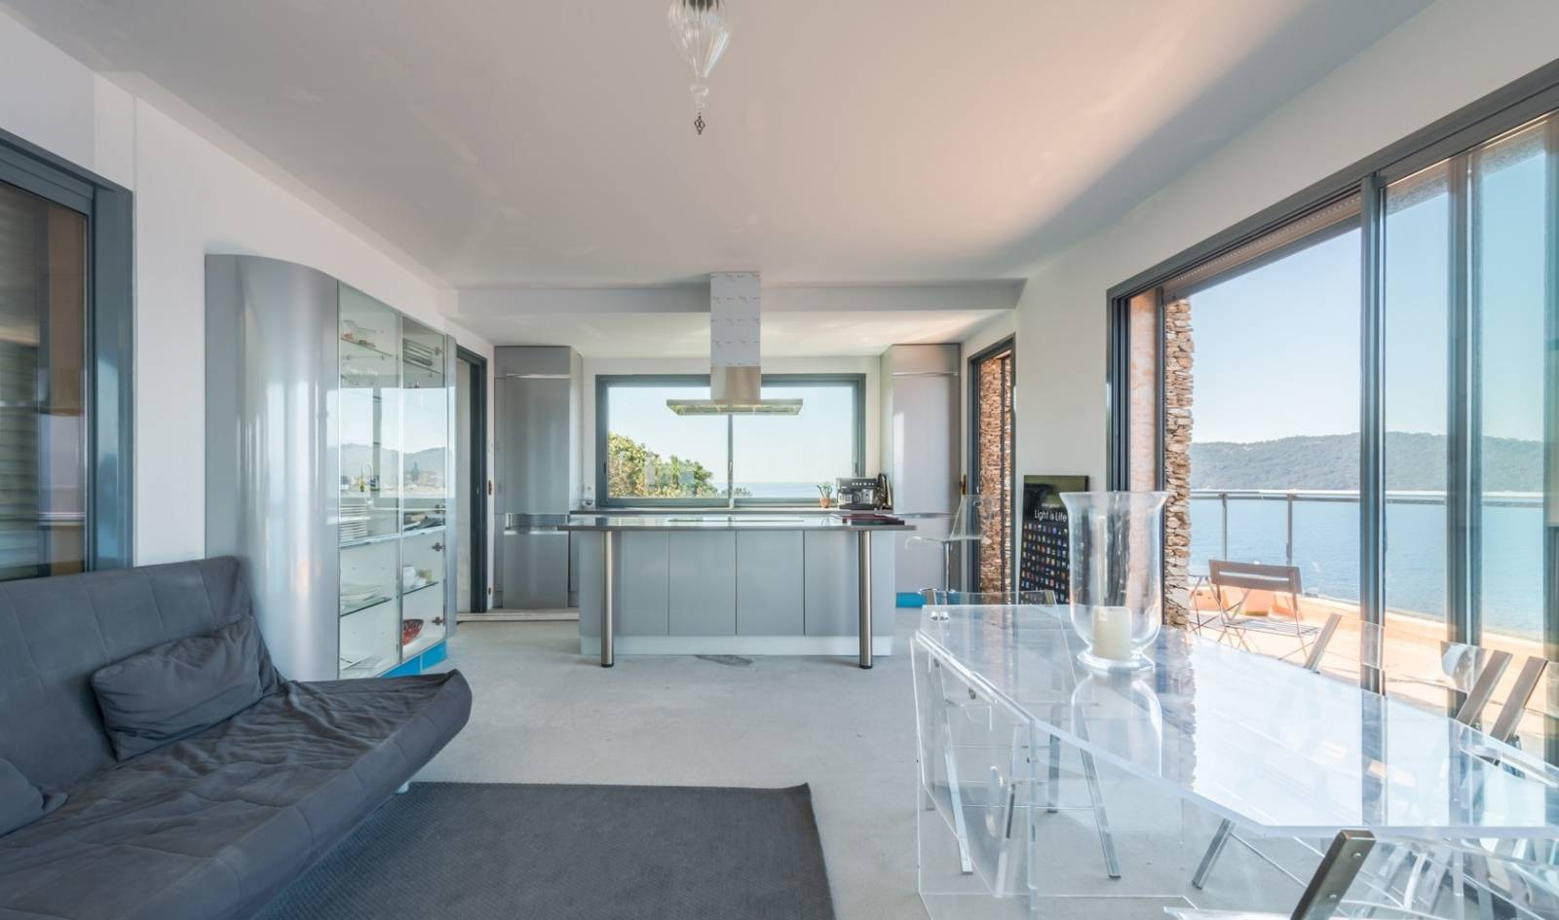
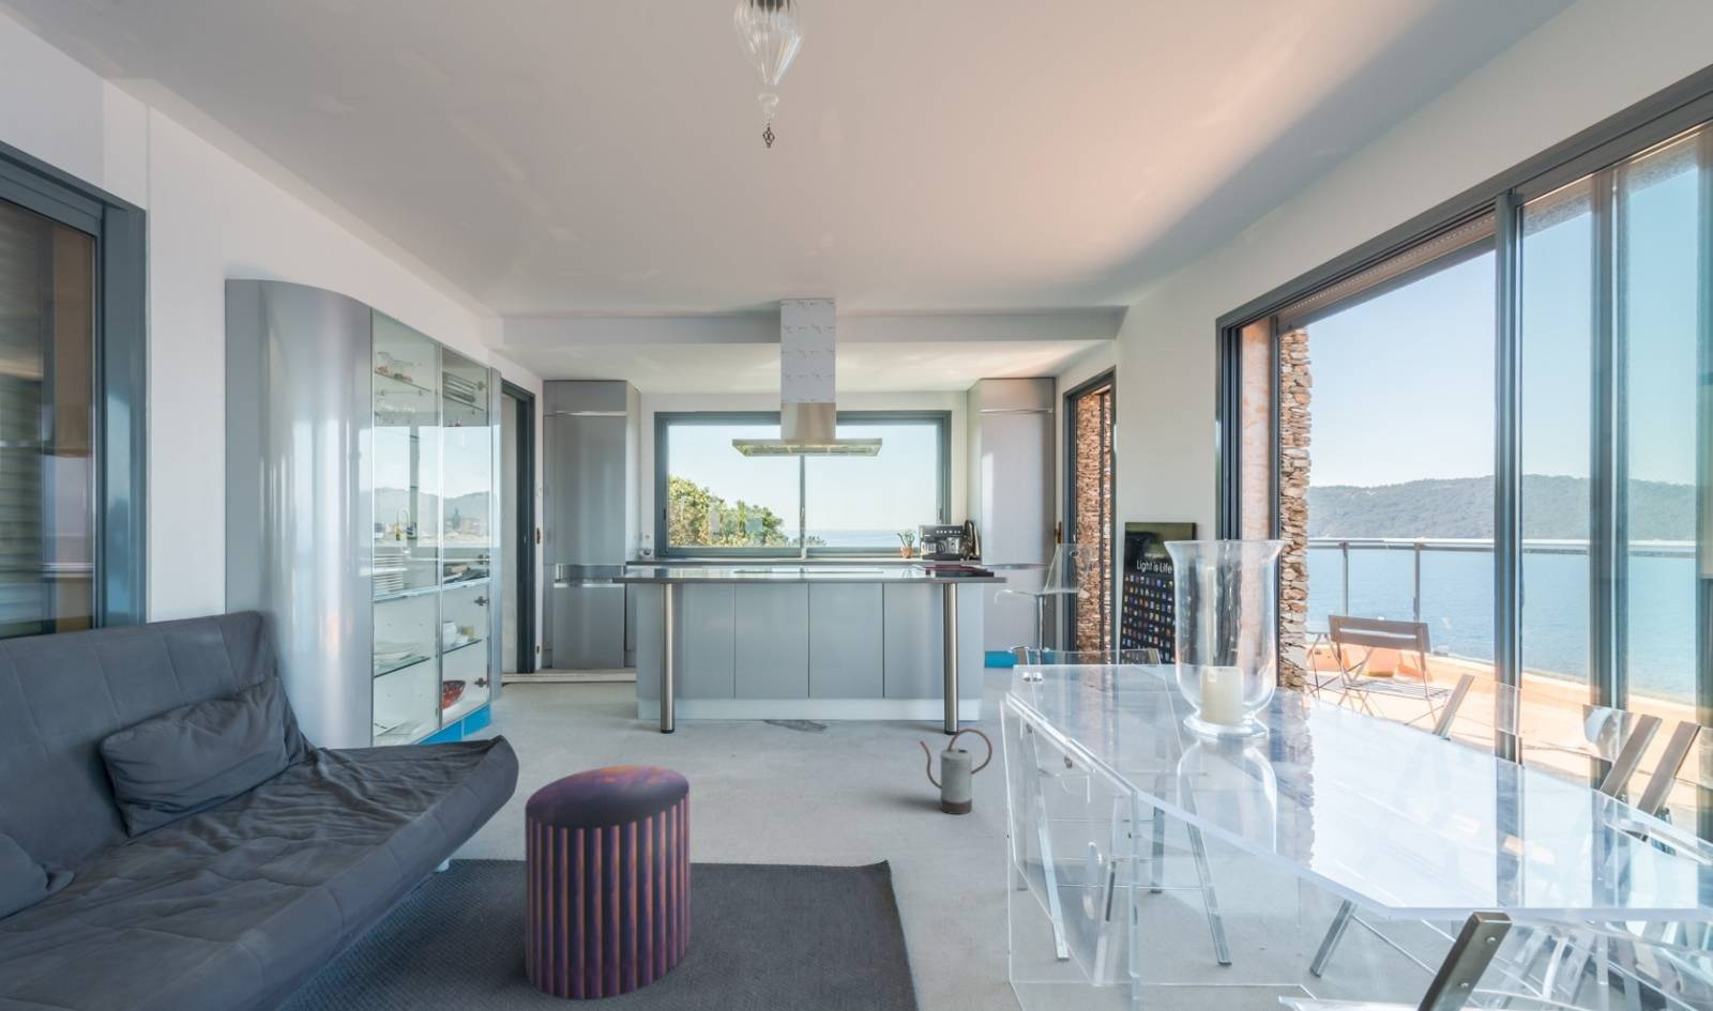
+ watering can [918,727,993,815]
+ stool [524,764,692,1001]
